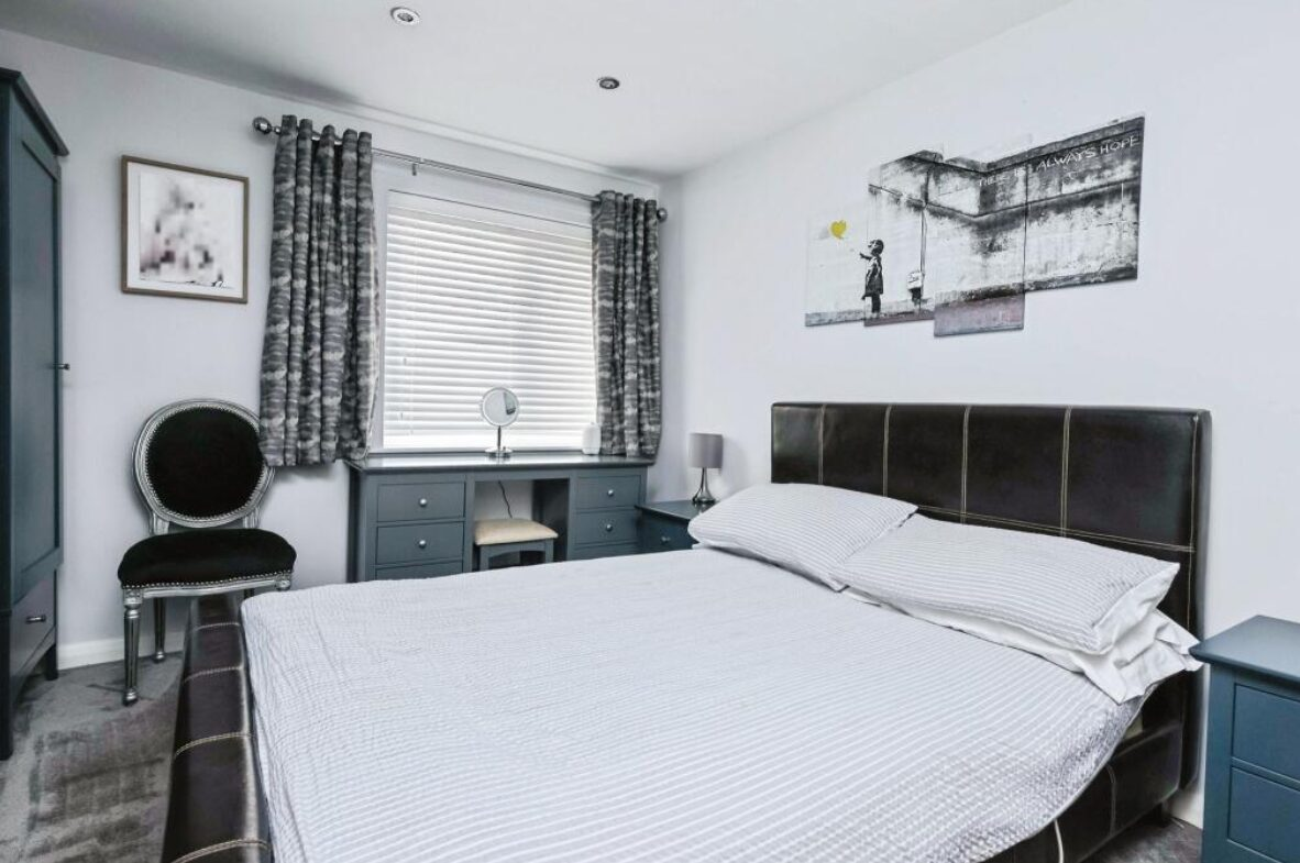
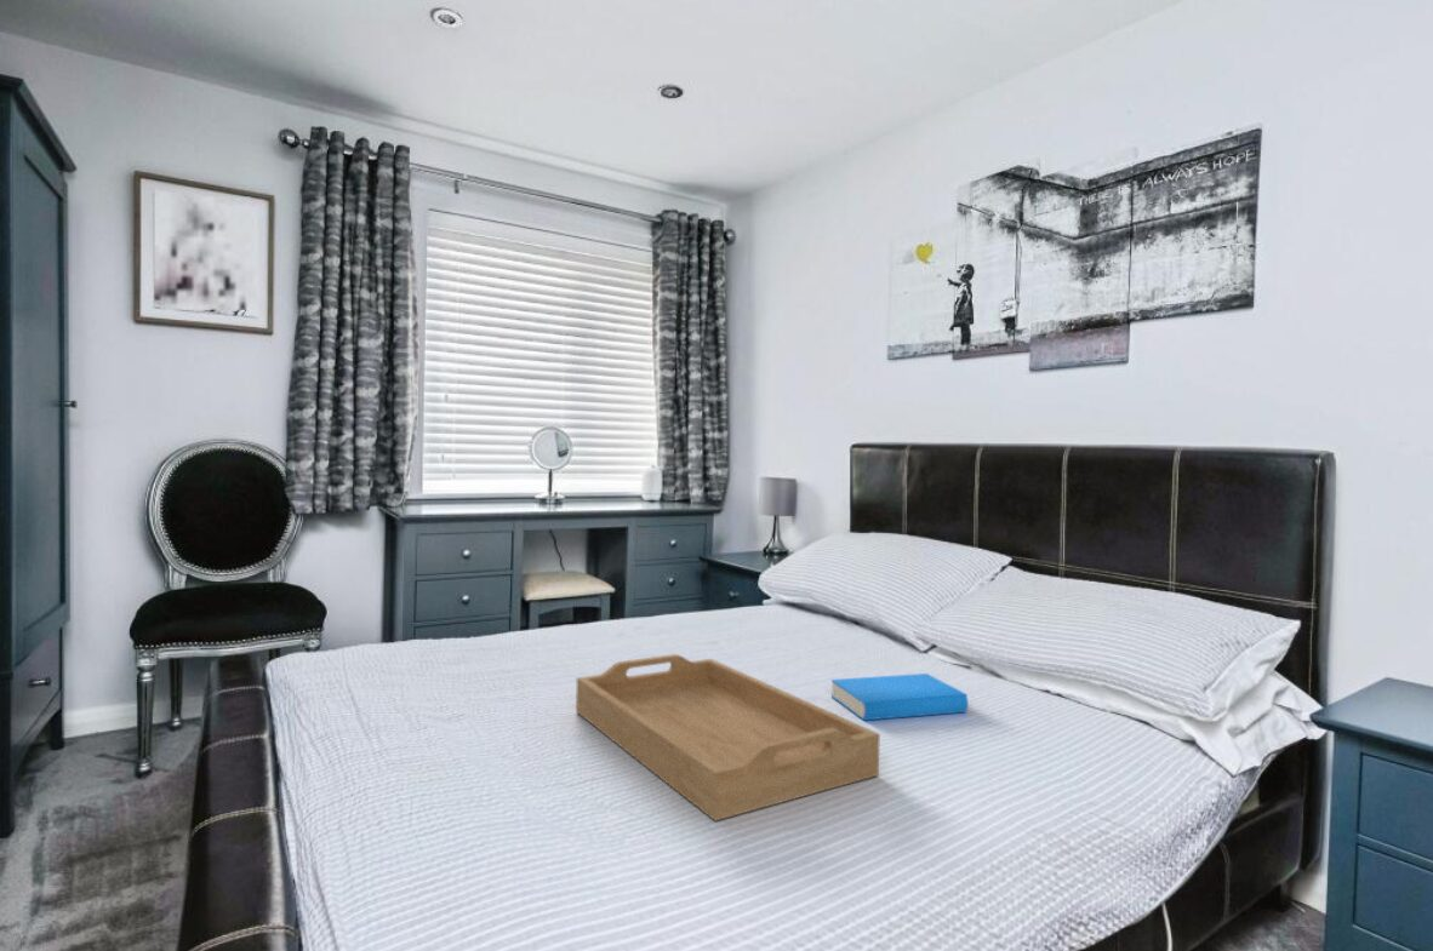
+ book [830,672,969,722]
+ serving tray [575,653,881,823]
